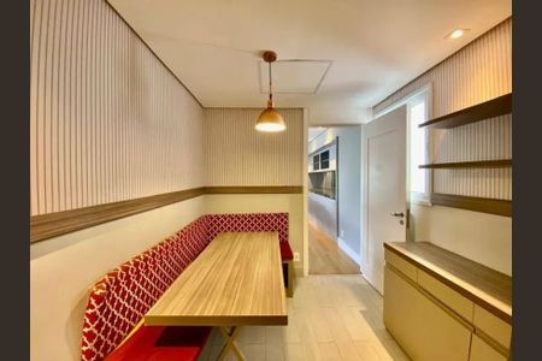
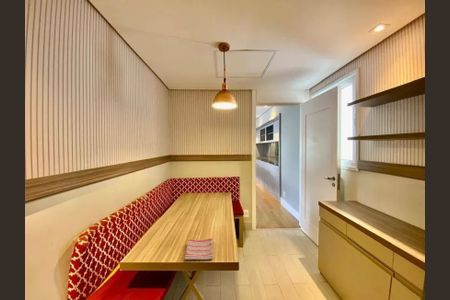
+ dish towel [183,237,214,261]
